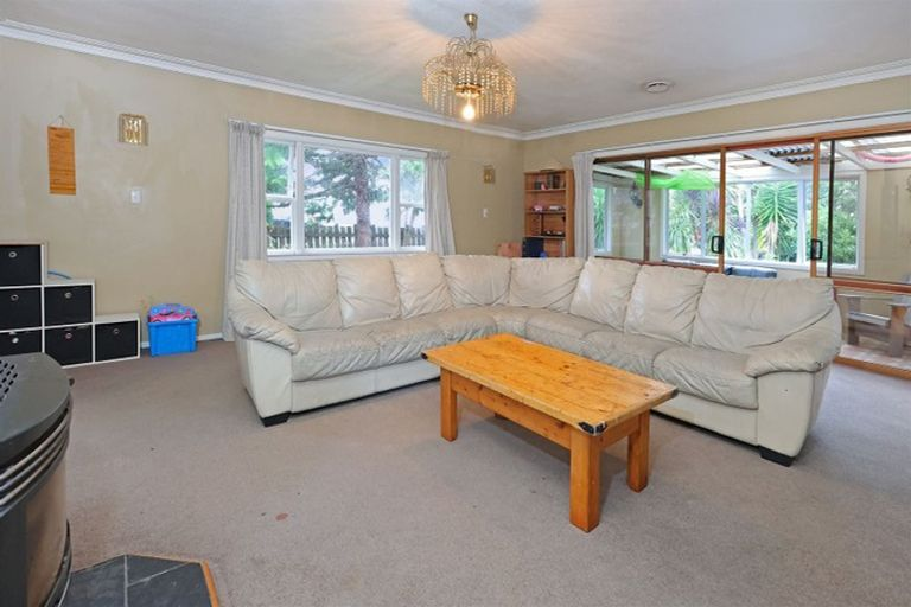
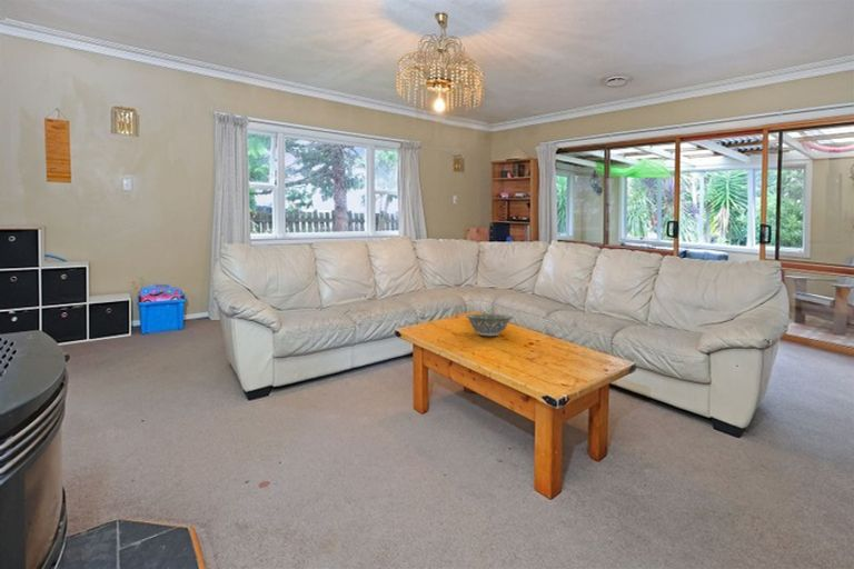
+ decorative bowl [464,313,515,337]
